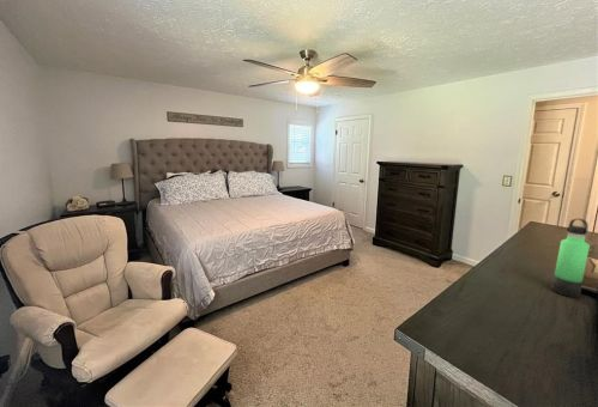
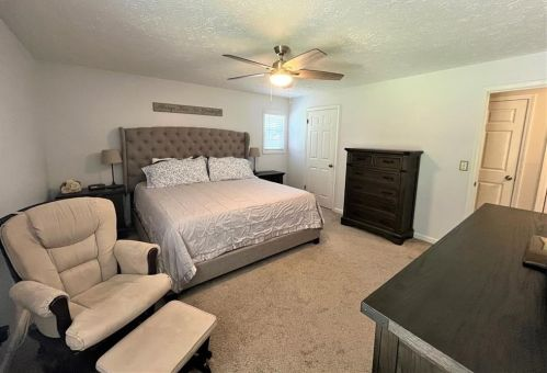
- thermos bottle [550,218,591,298]
